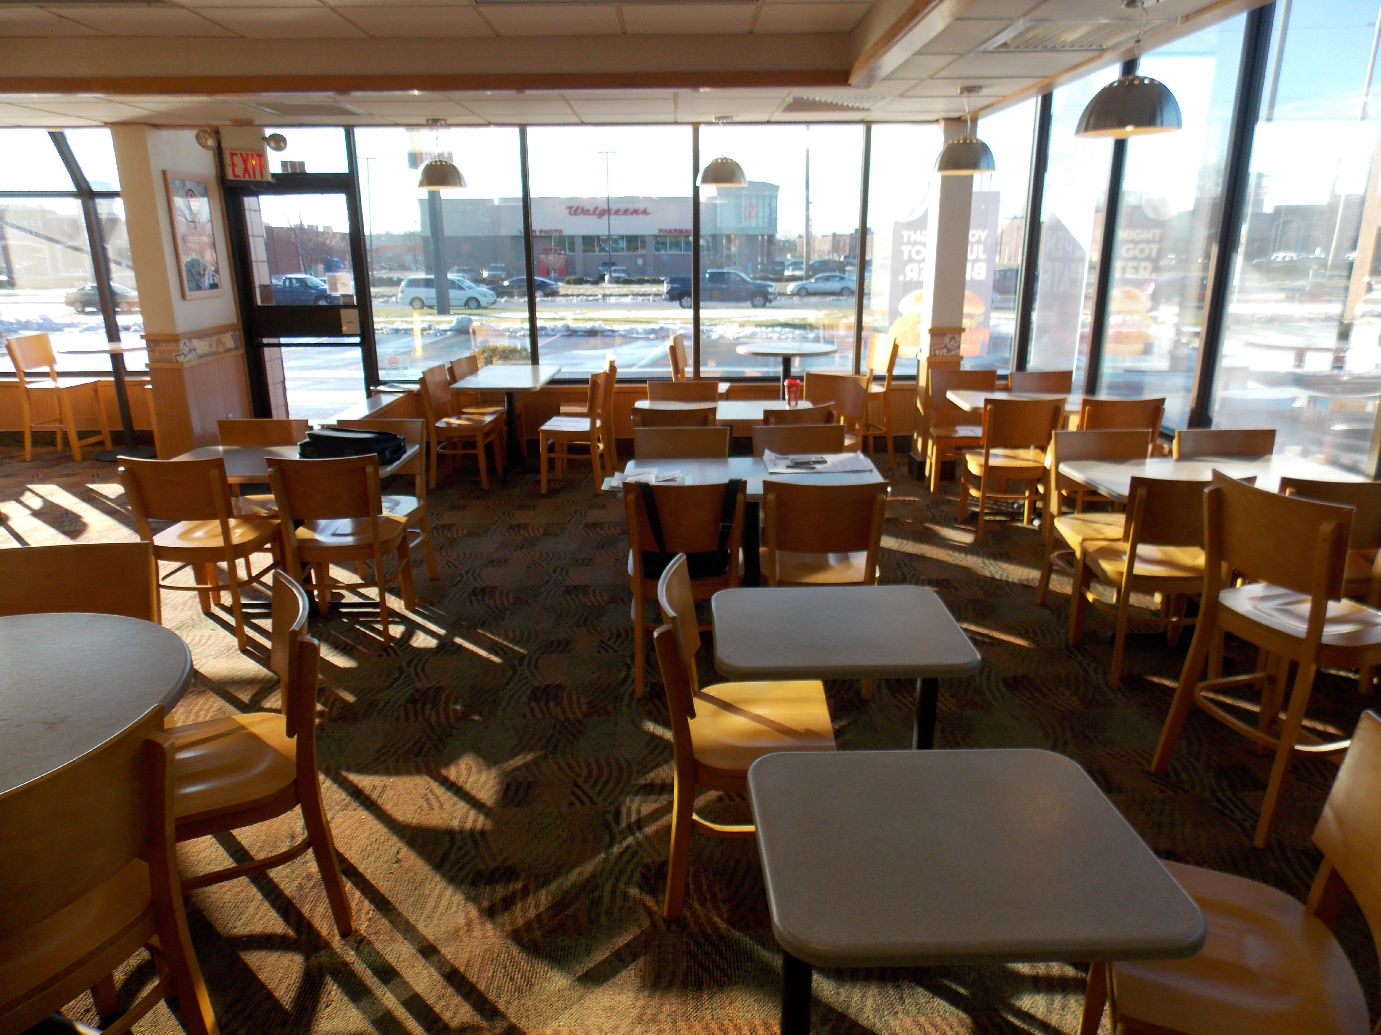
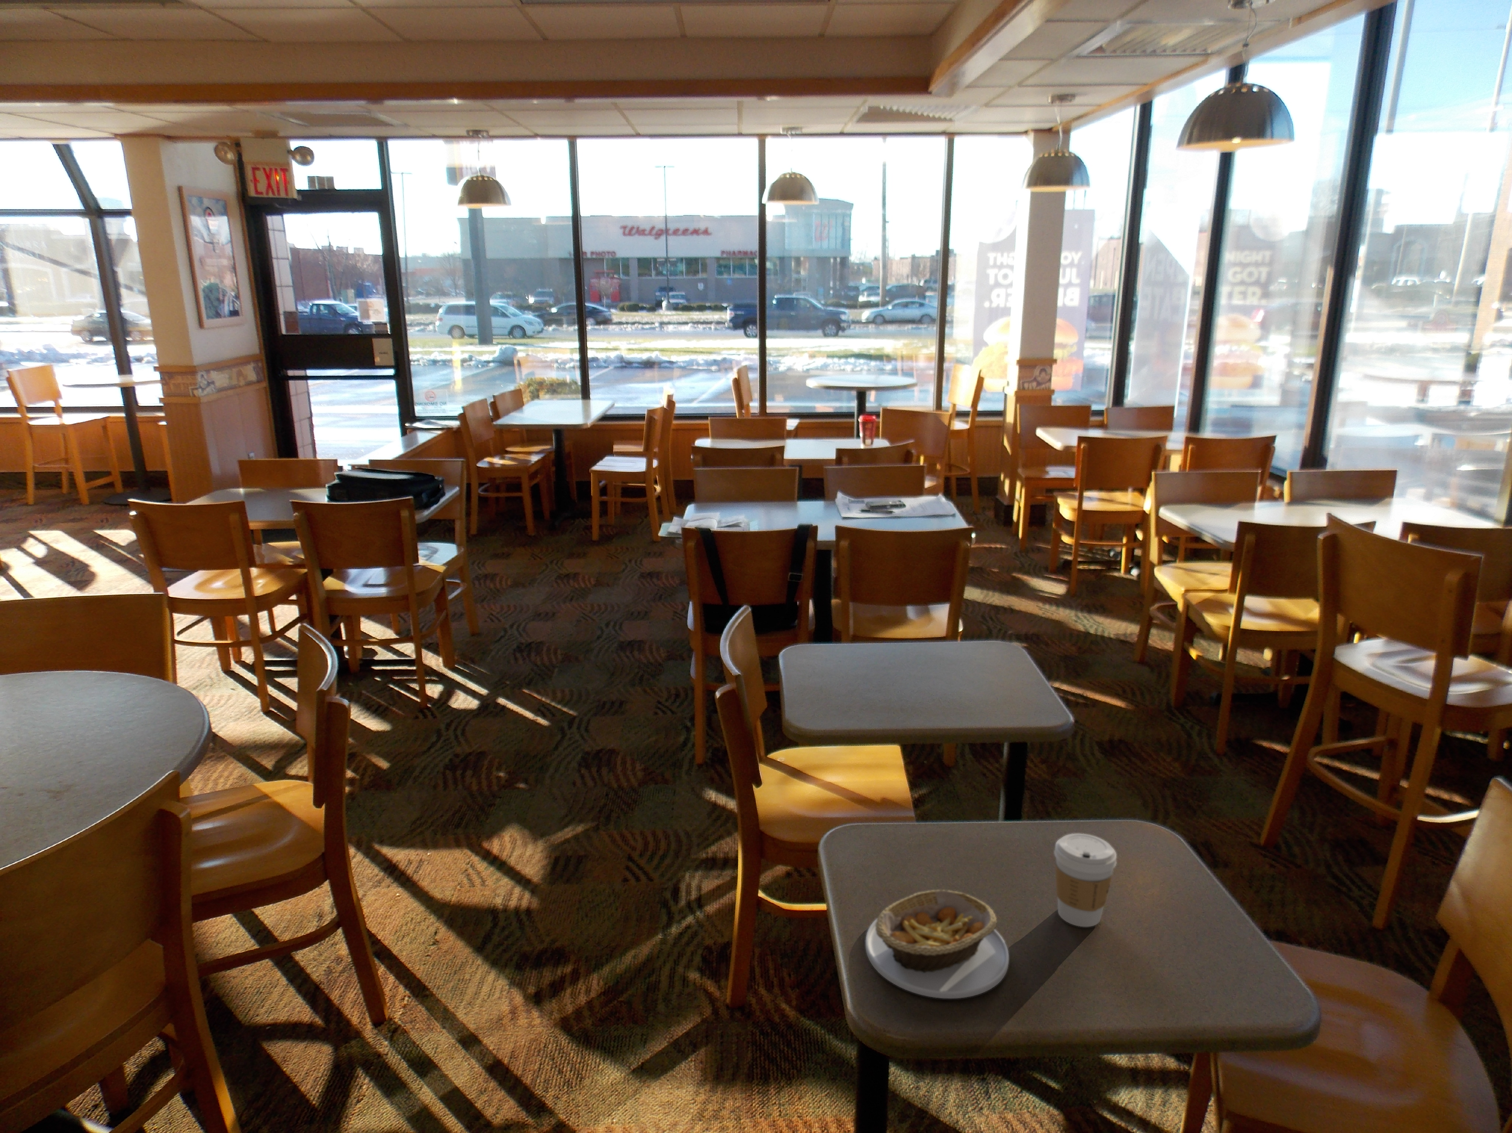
+ french fries [864,889,1010,1000]
+ coffee cup [1054,833,1117,927]
